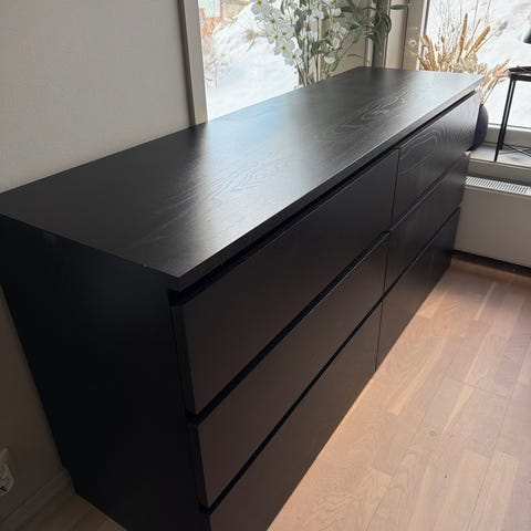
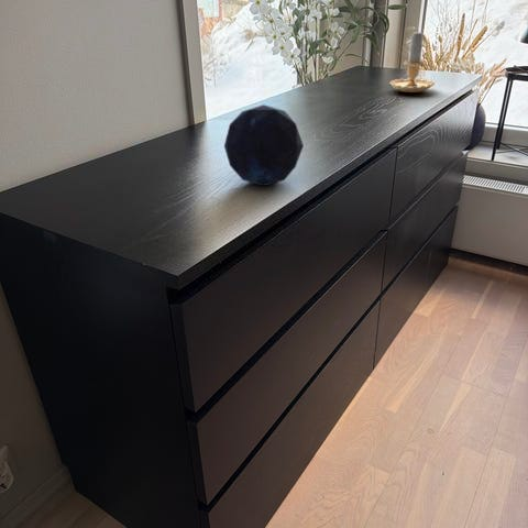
+ candle [388,31,436,94]
+ decorative orb [223,103,305,187]
